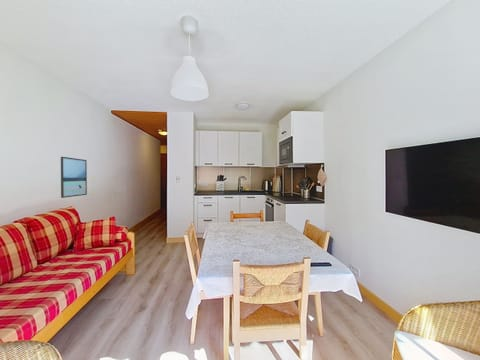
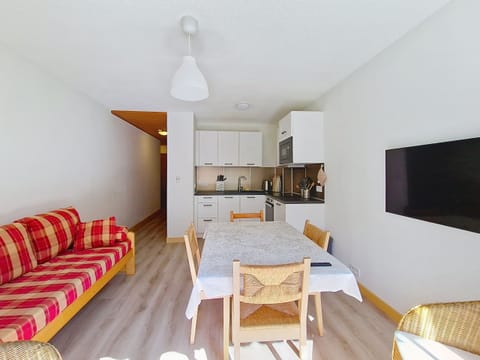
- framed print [60,156,88,199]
